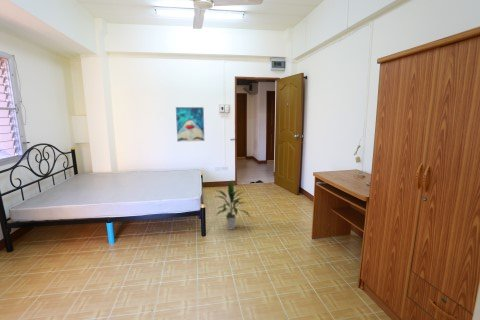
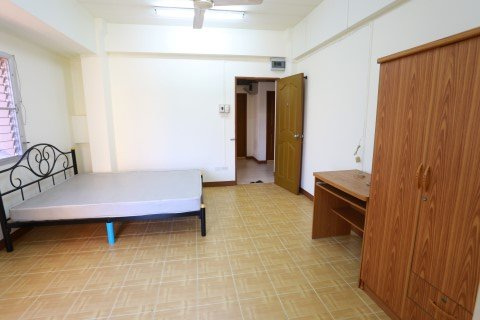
- wall art [175,106,205,142]
- indoor plant [214,180,252,231]
